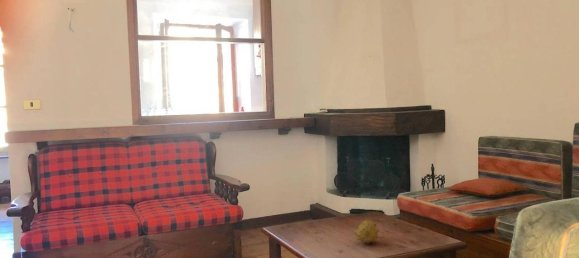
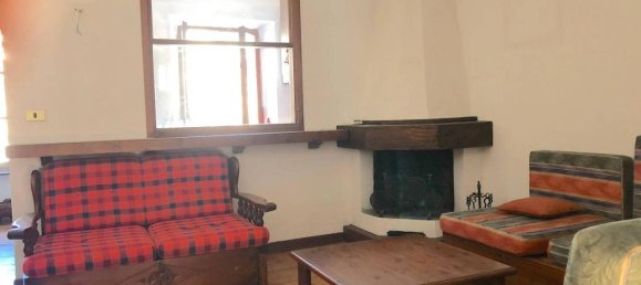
- fruit [354,218,380,245]
